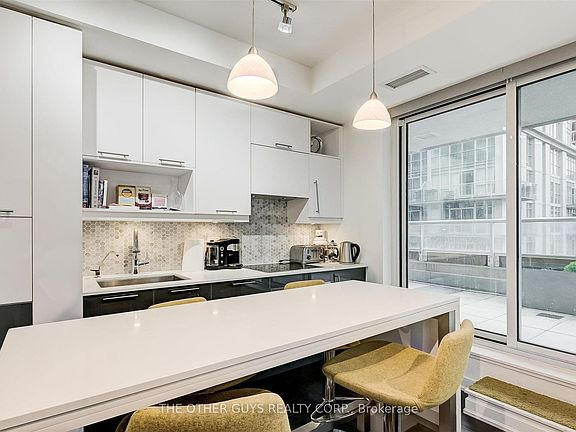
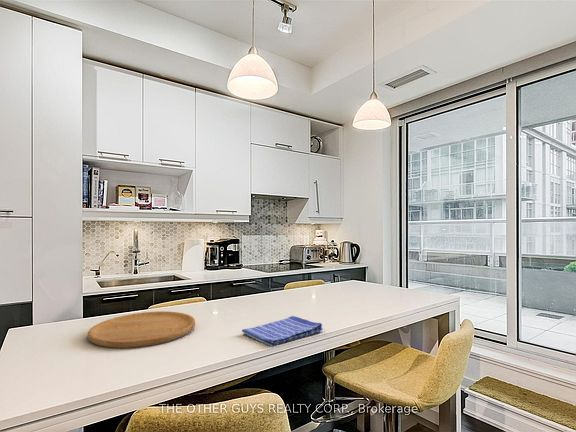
+ dish towel [241,315,323,347]
+ cutting board [87,310,196,349]
